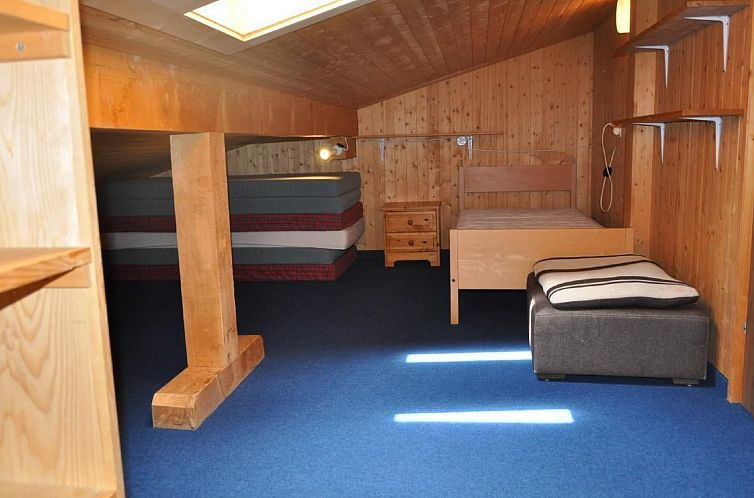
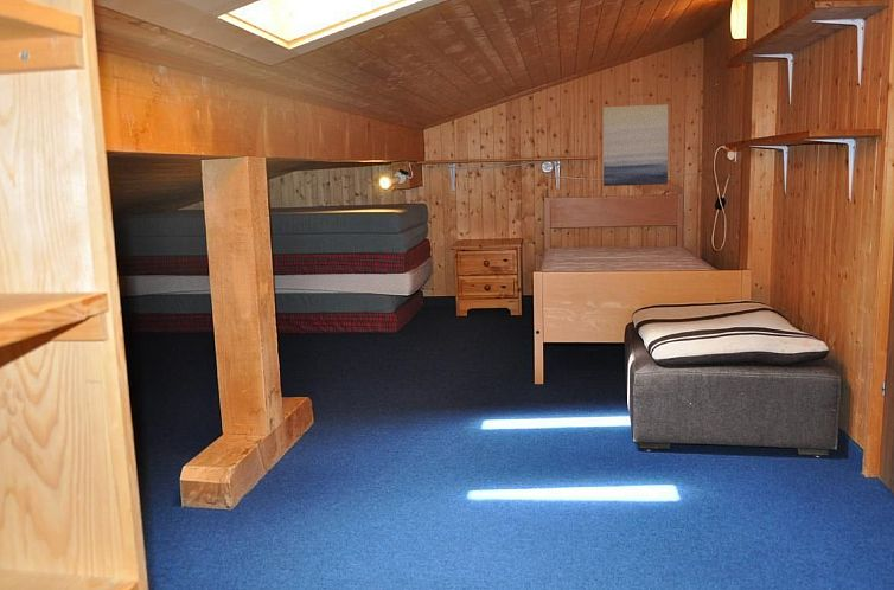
+ wall art [602,103,669,187]
